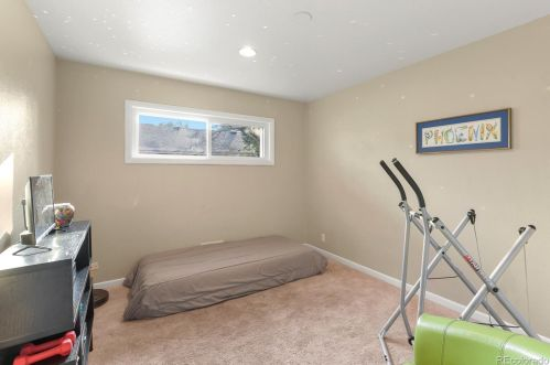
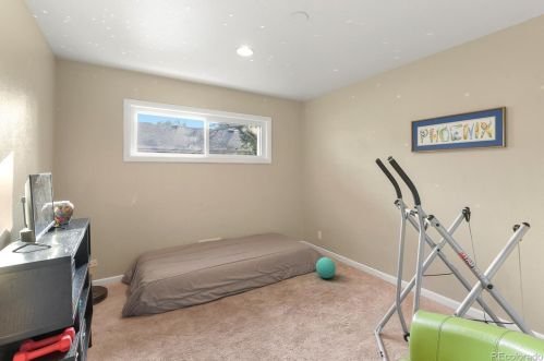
+ ball [315,256,337,279]
